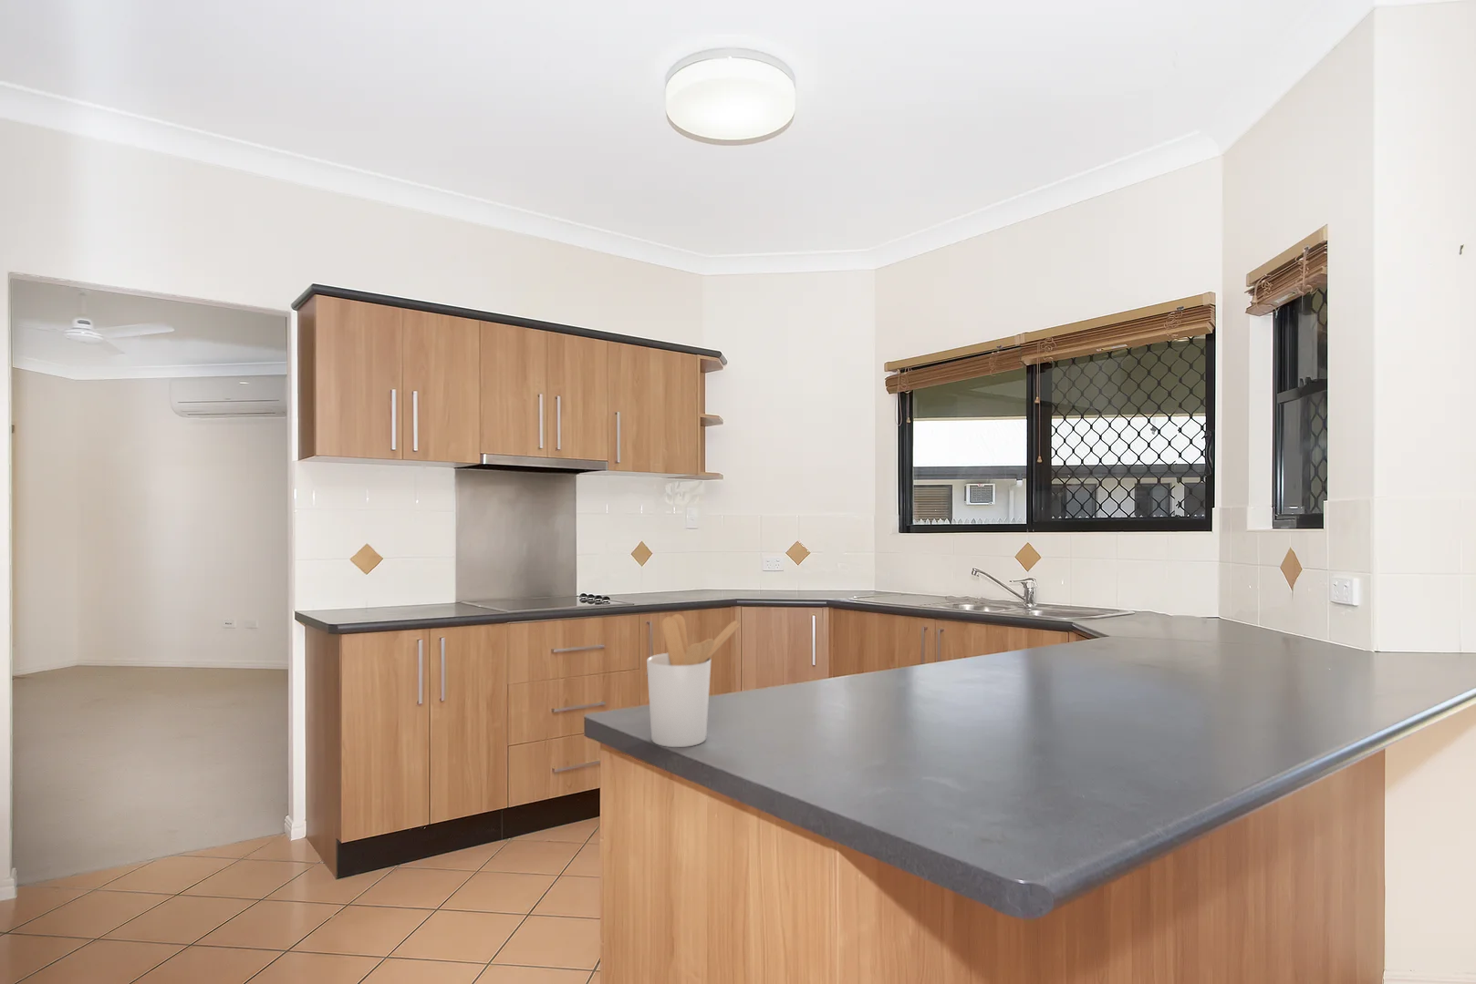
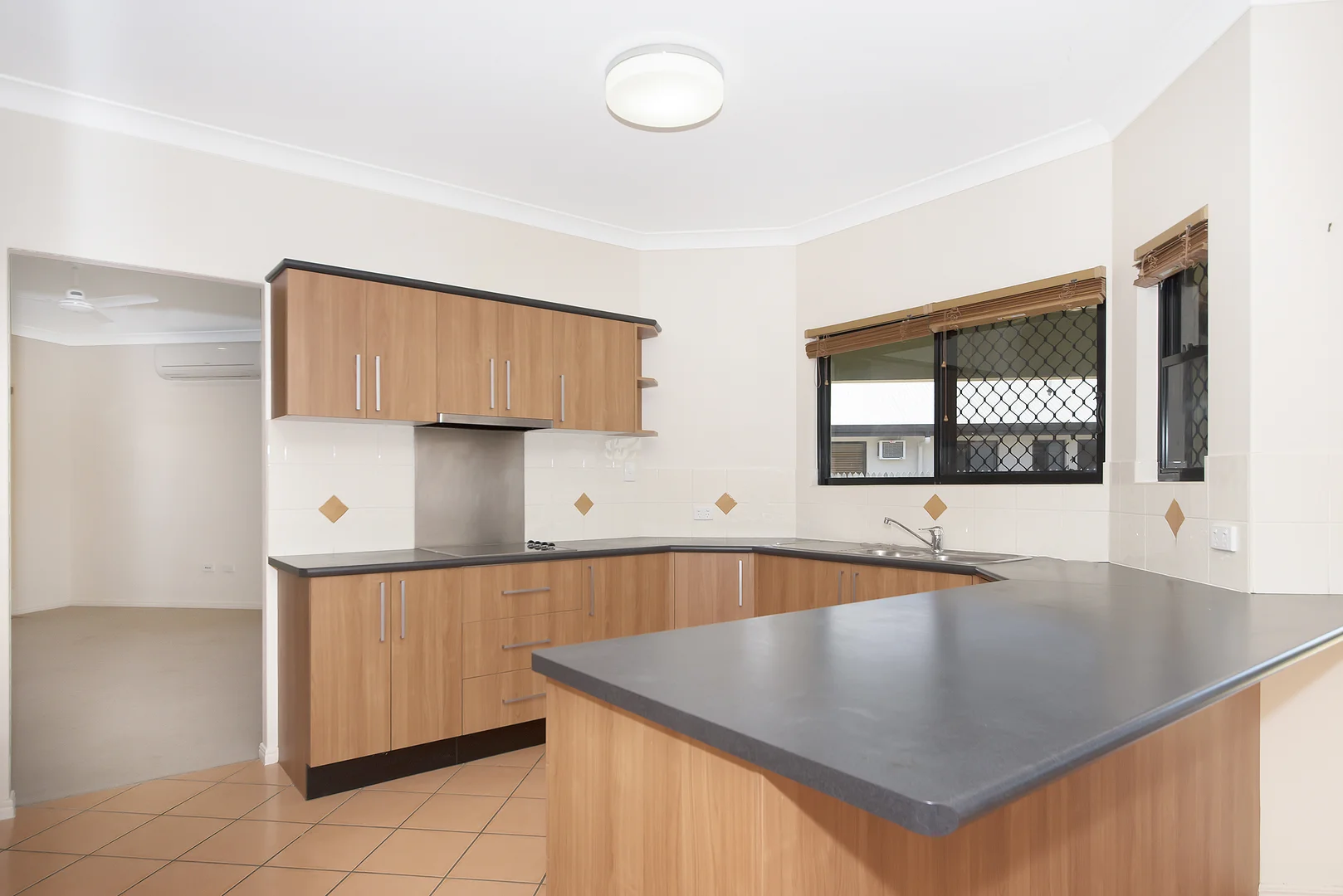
- utensil holder [646,613,740,748]
